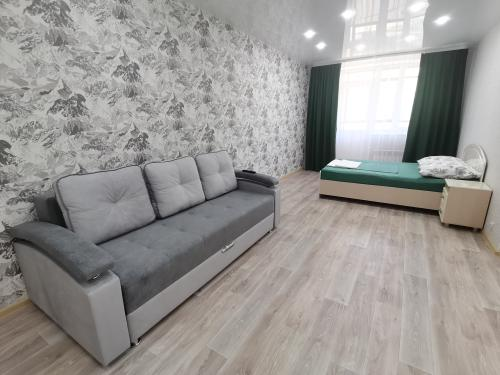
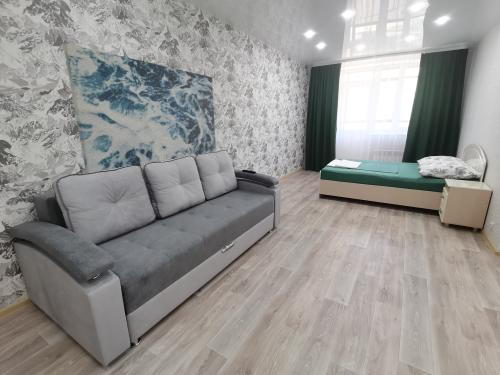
+ wall art [62,43,217,174]
